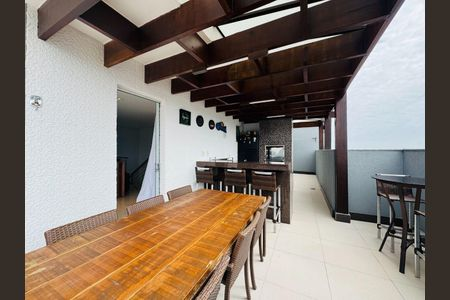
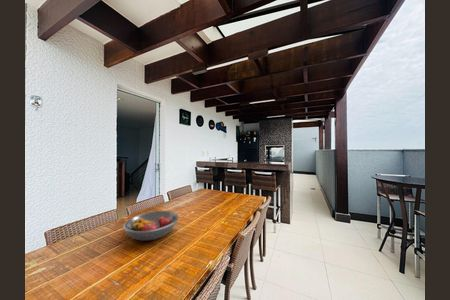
+ fruit bowl [122,210,179,242]
